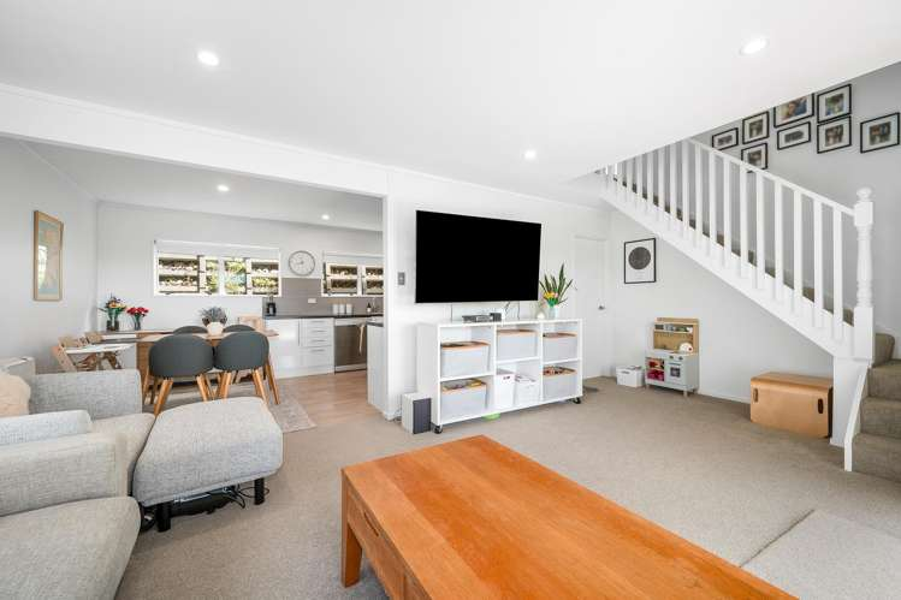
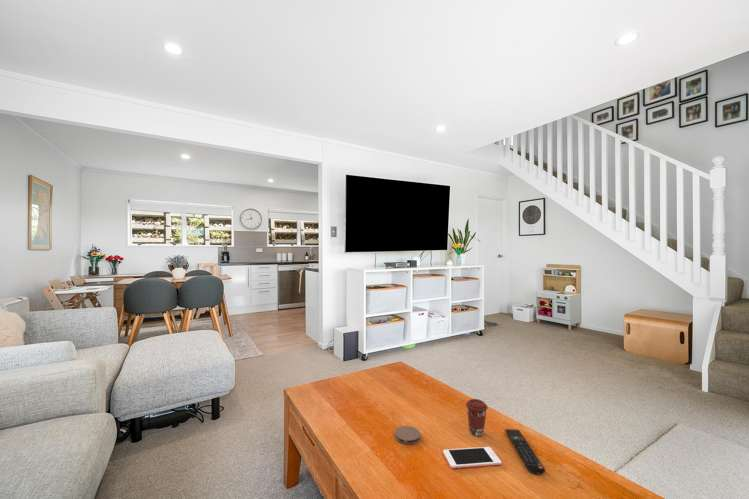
+ coaster [394,425,421,445]
+ coffee cup [465,398,489,437]
+ remote control [504,428,546,475]
+ cell phone [442,446,502,469]
